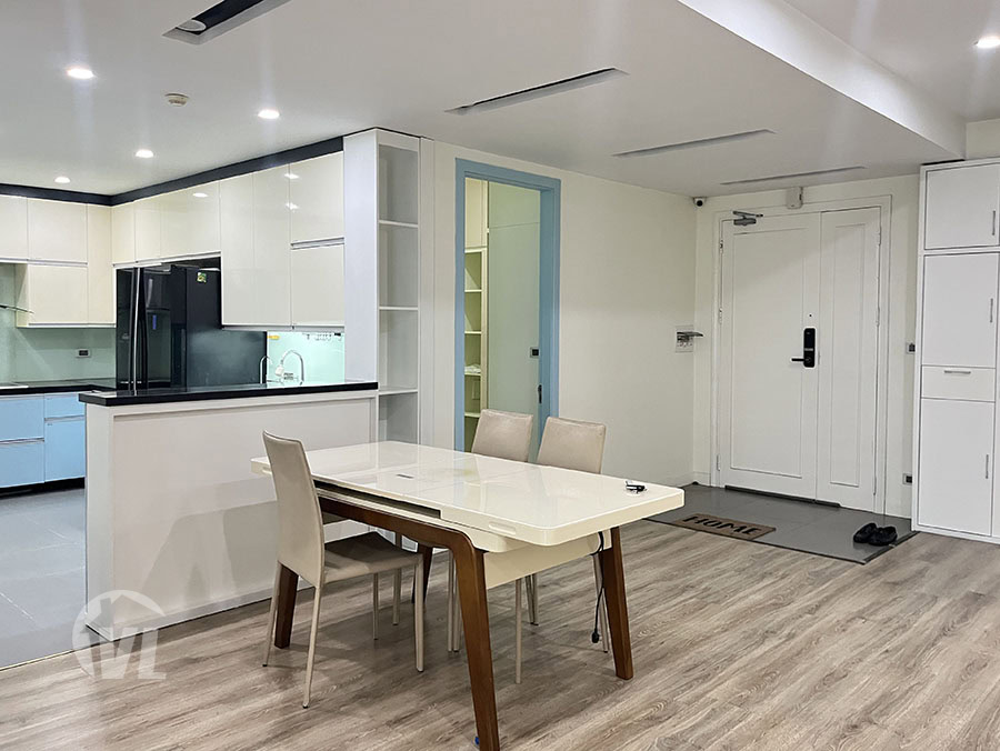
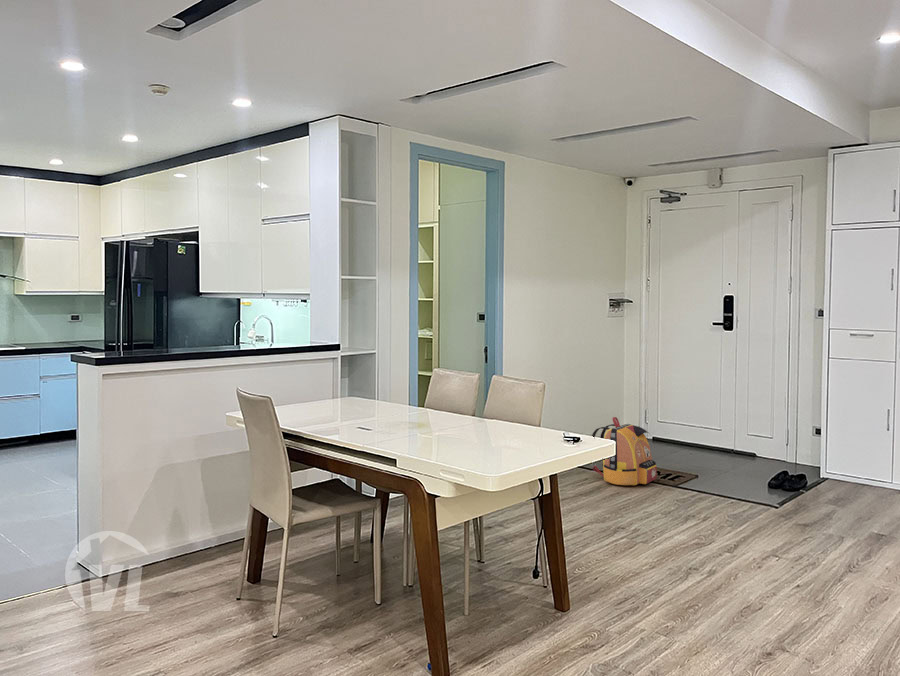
+ backpack [591,416,658,486]
